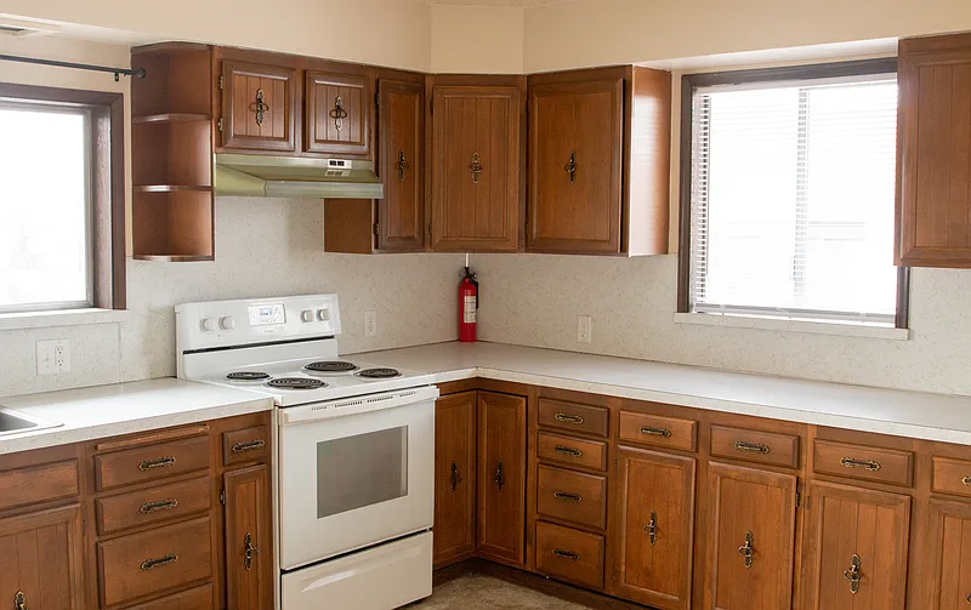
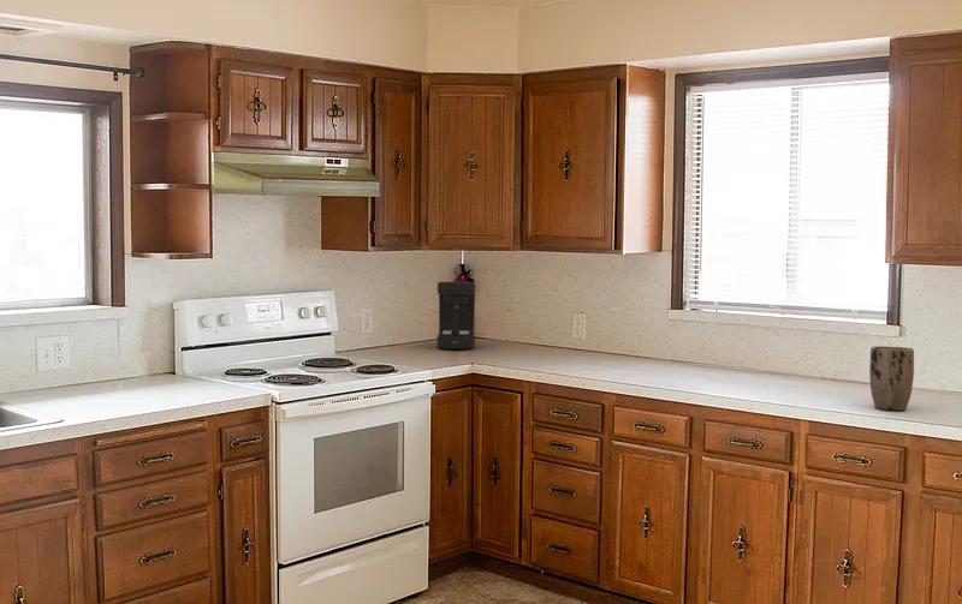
+ coffee maker [435,281,476,351]
+ plant pot [868,345,915,412]
